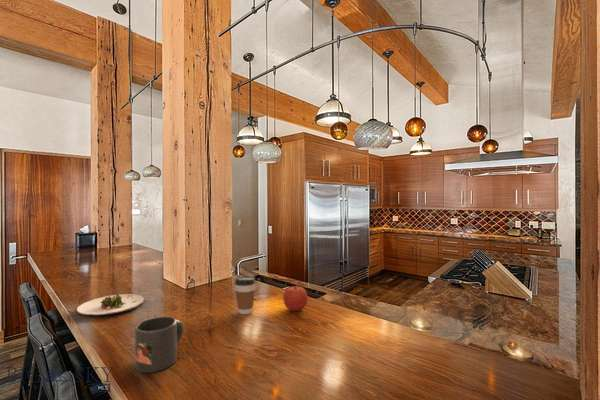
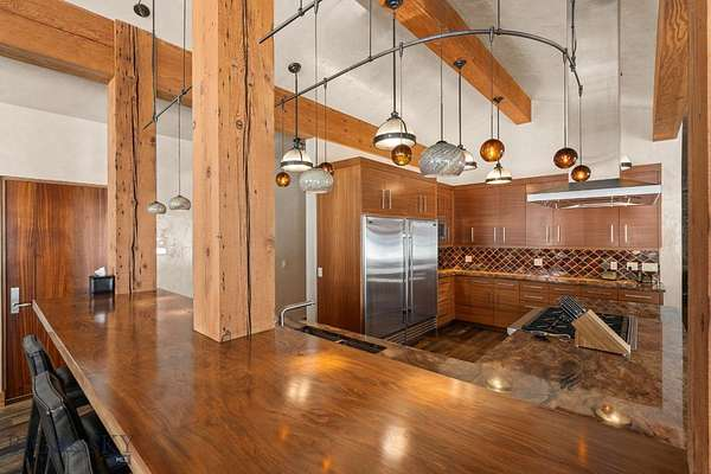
- mug [134,316,185,374]
- coffee cup [234,275,257,315]
- apple [282,281,309,312]
- salad plate [75,293,145,317]
